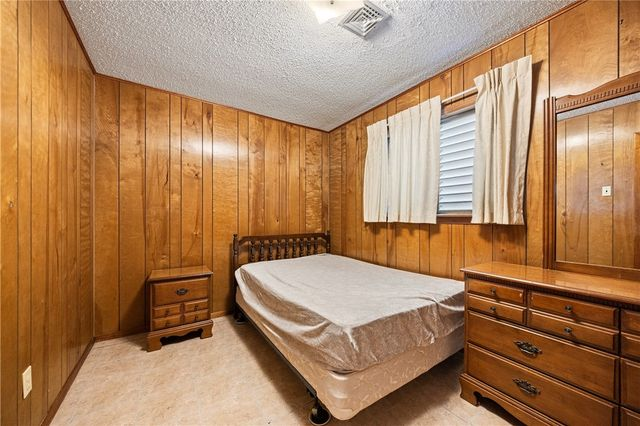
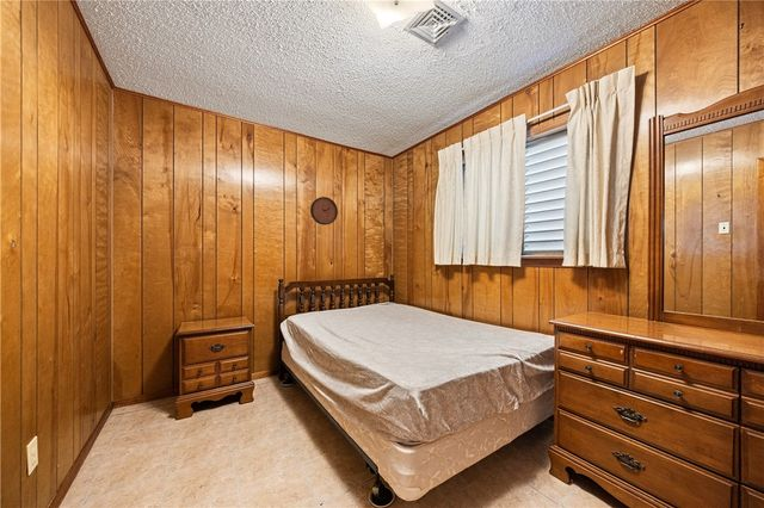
+ clock [309,196,339,227]
